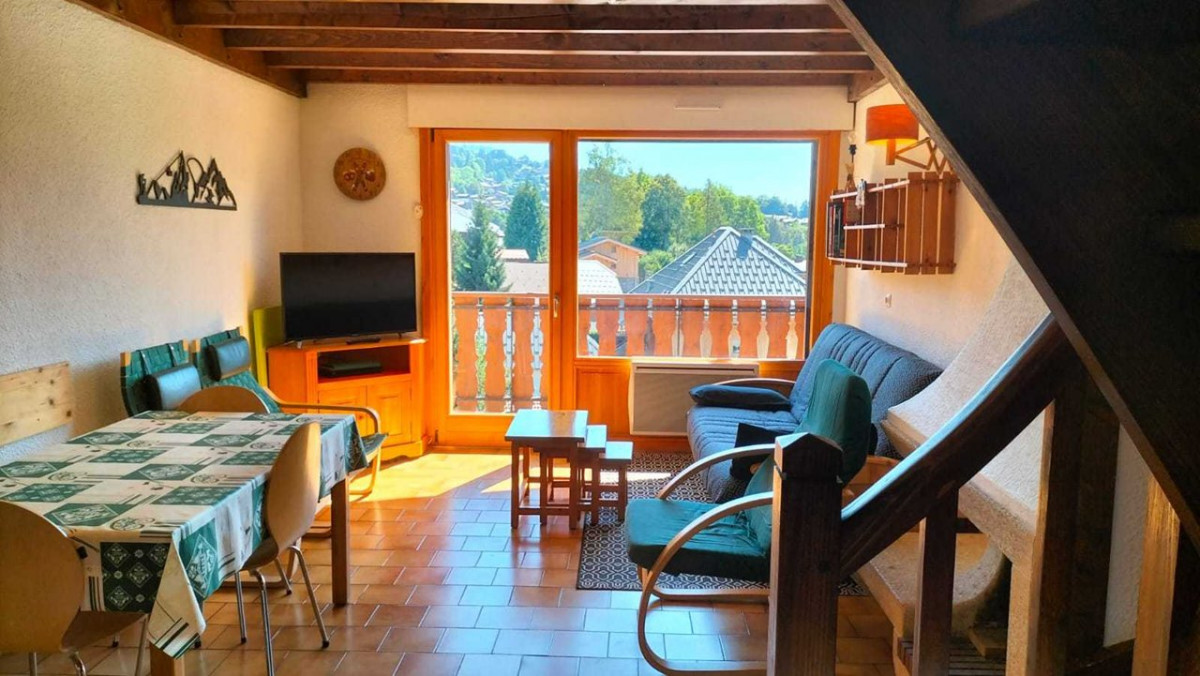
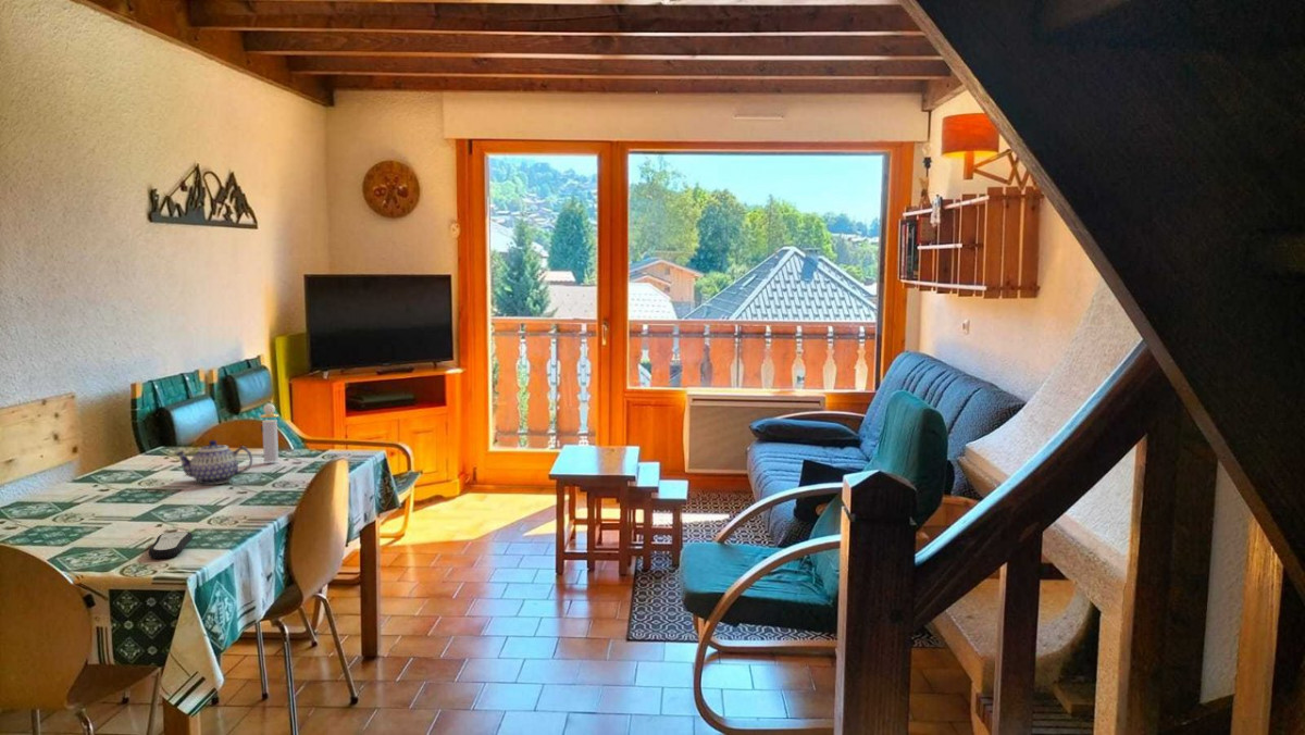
+ perfume bottle [259,402,279,463]
+ remote control [148,531,194,560]
+ teapot [173,439,253,486]
